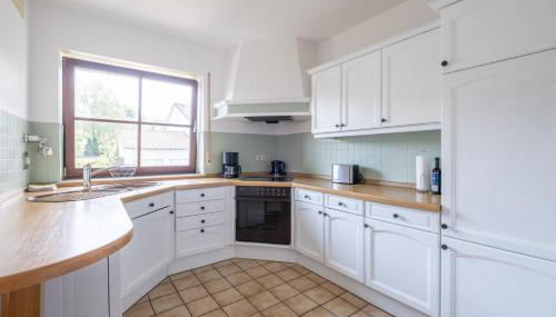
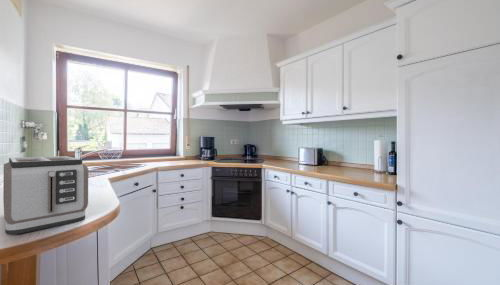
+ toaster [2,155,89,236]
